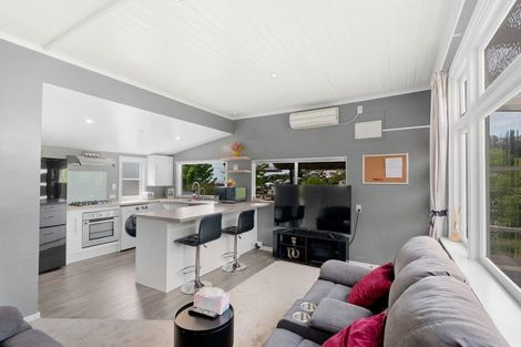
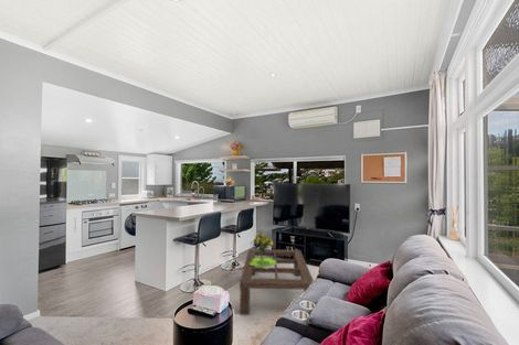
+ bouquet [250,228,277,269]
+ coffee table [239,248,315,316]
